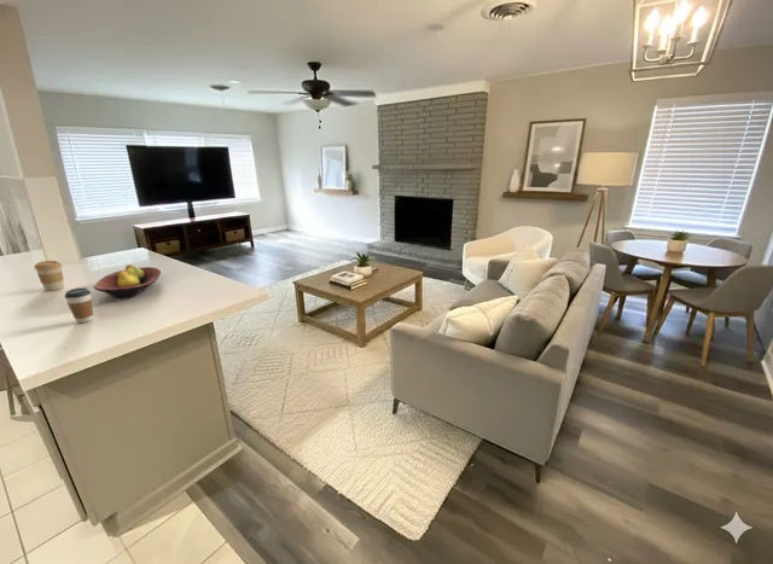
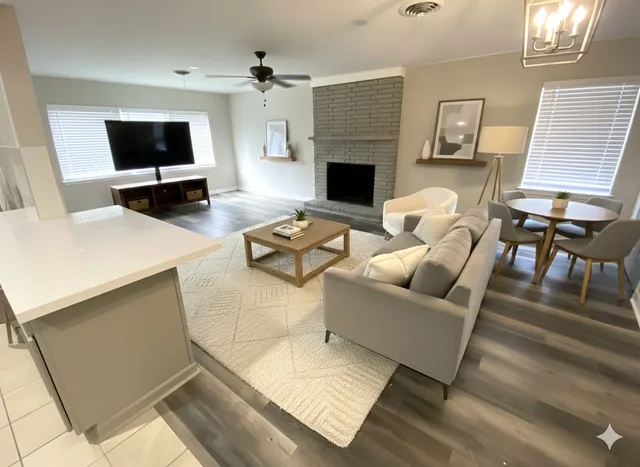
- fruit bowl [93,263,162,300]
- coffee cup [64,286,94,324]
- coffee cup [34,260,65,292]
